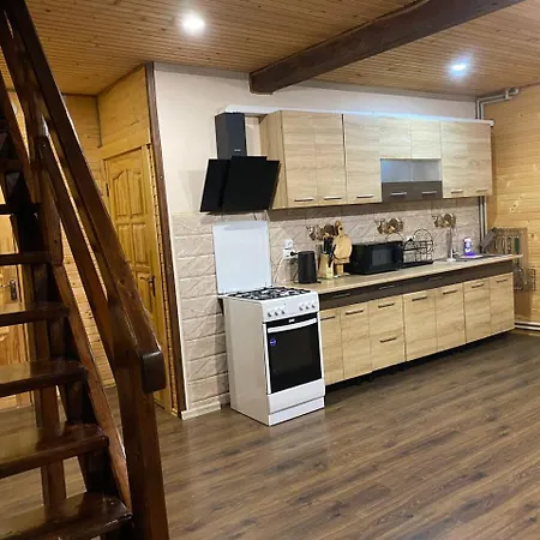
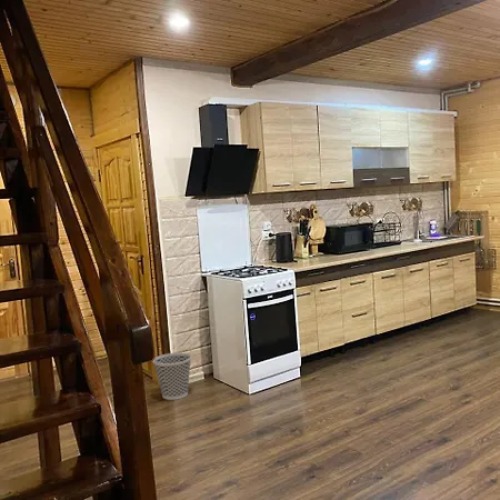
+ wastebasket [151,352,192,401]
